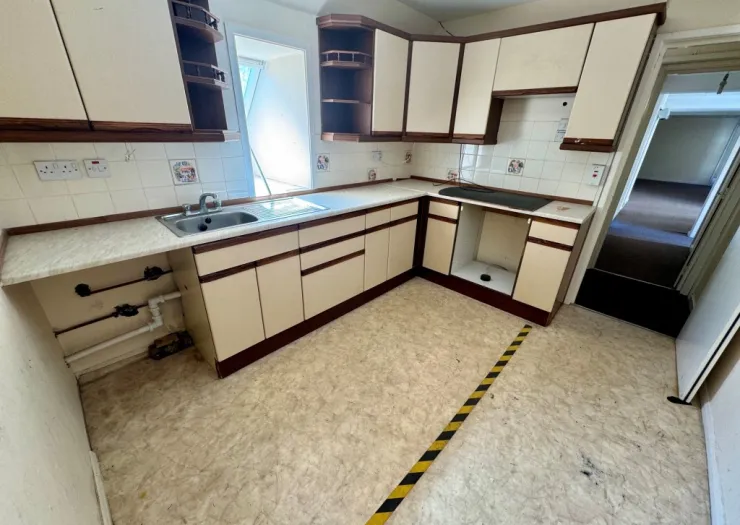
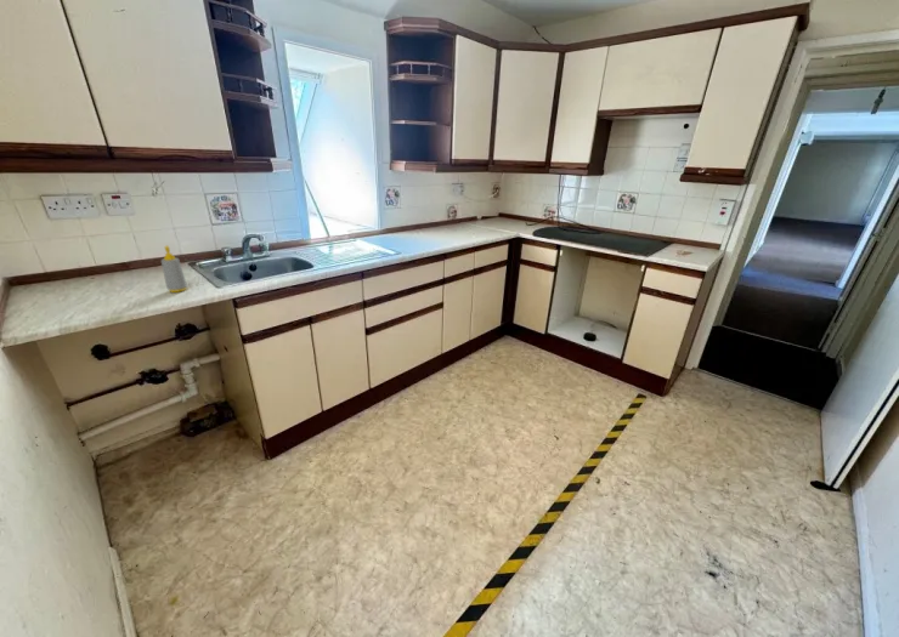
+ soap bottle [160,245,188,294]
